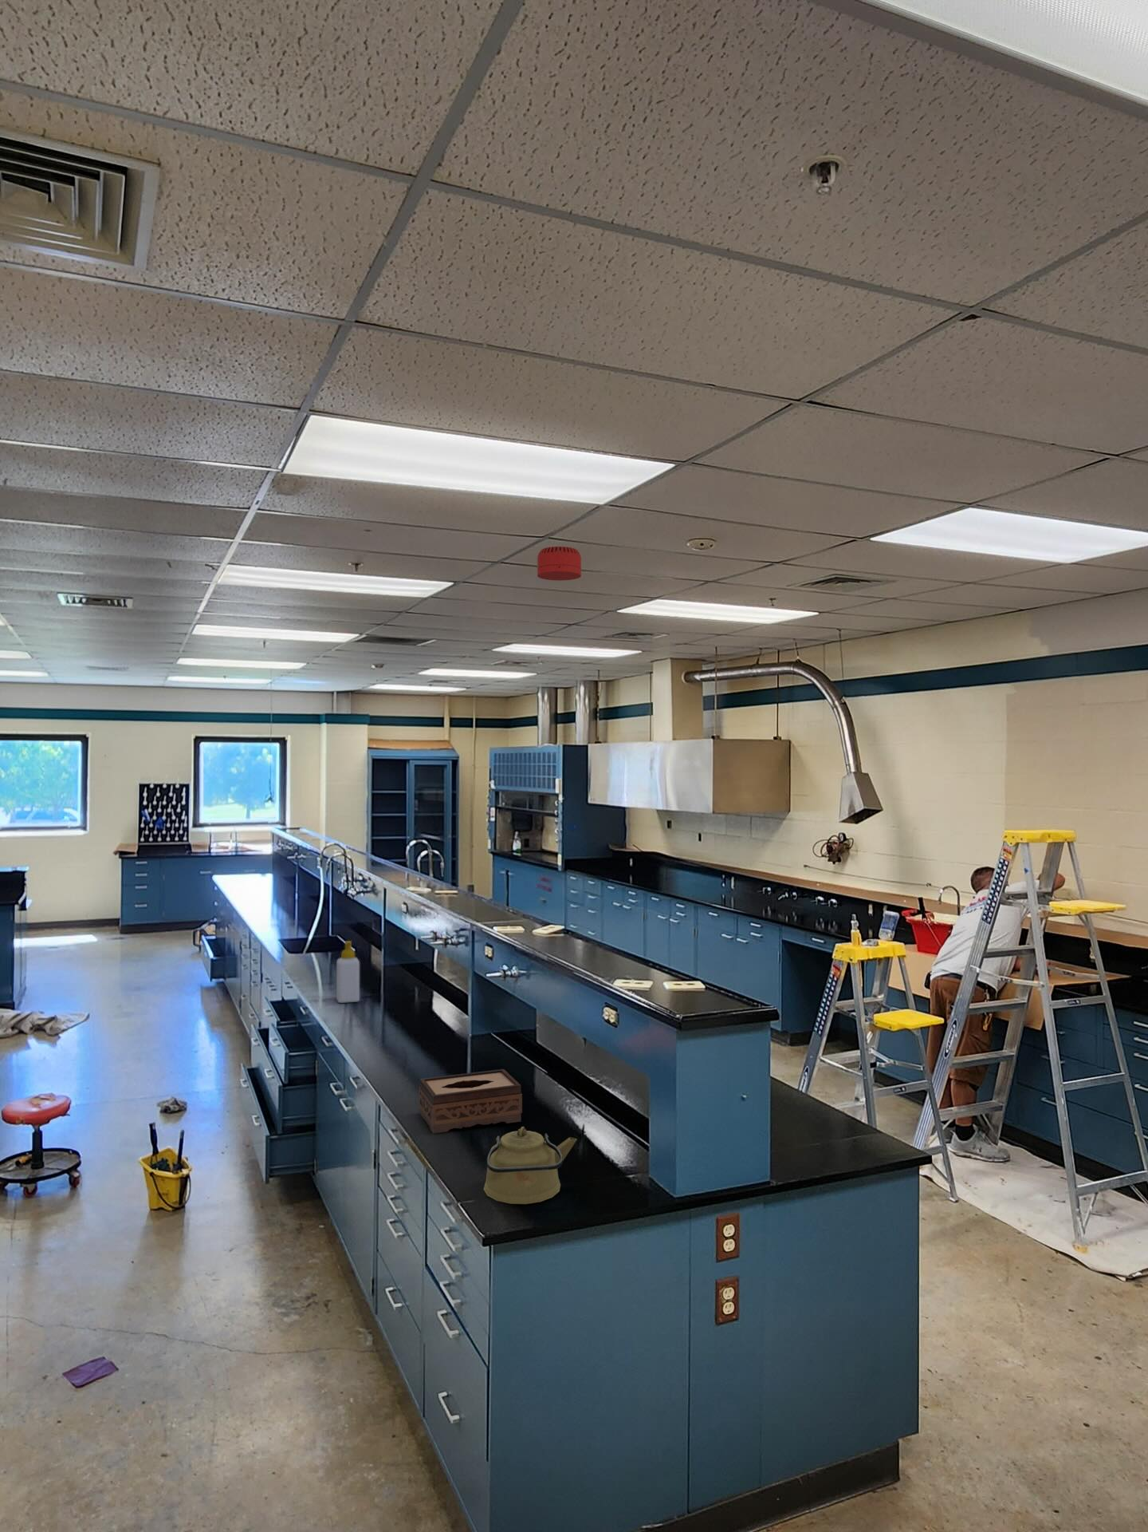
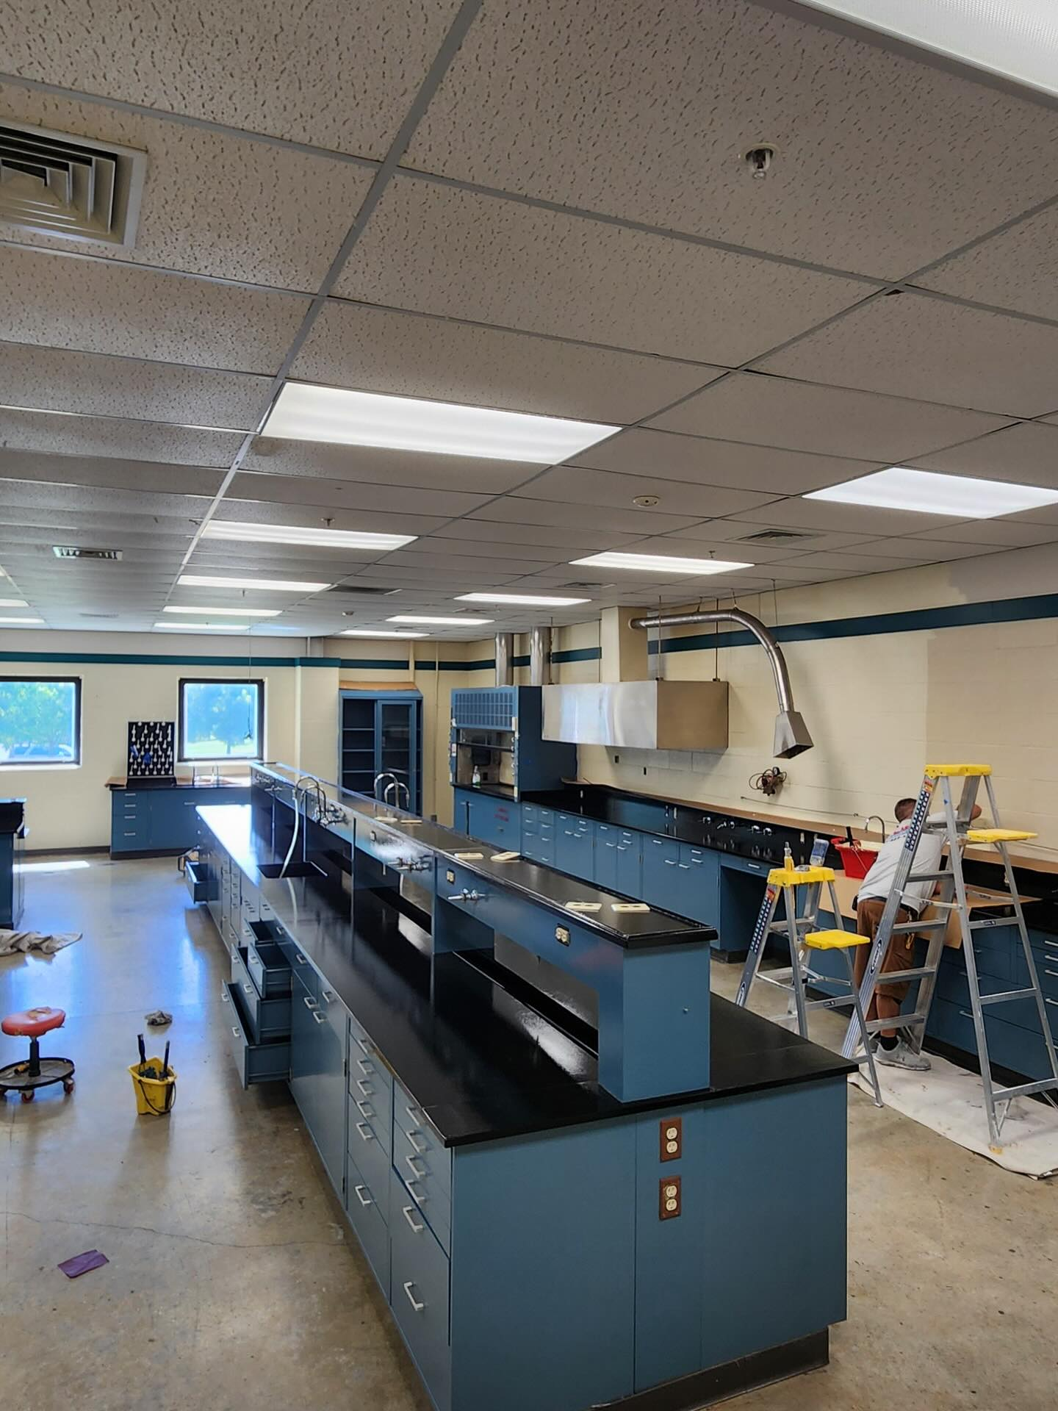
- tissue box [418,1069,523,1134]
- smoke detector [537,545,582,581]
- kettle [484,1125,578,1205]
- soap bottle [335,940,361,1004]
